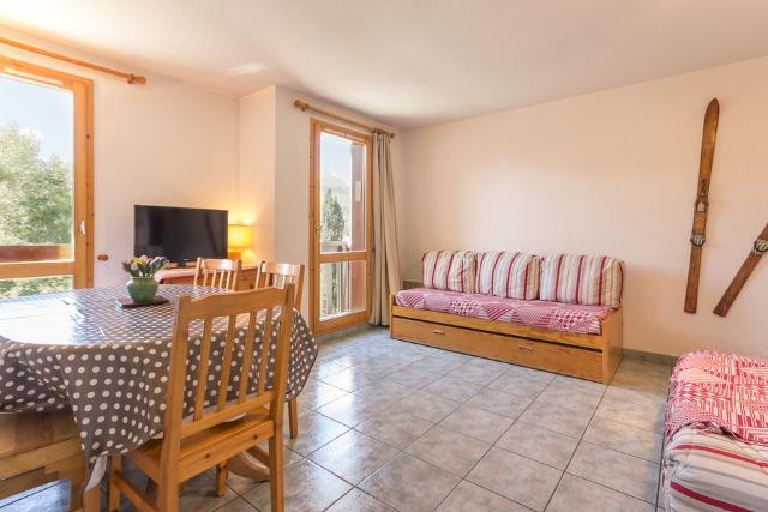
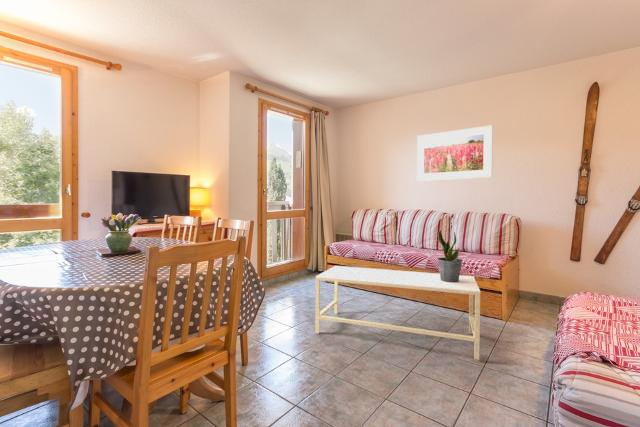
+ coffee table [314,265,481,361]
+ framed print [416,124,494,182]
+ potted plant [437,228,463,283]
